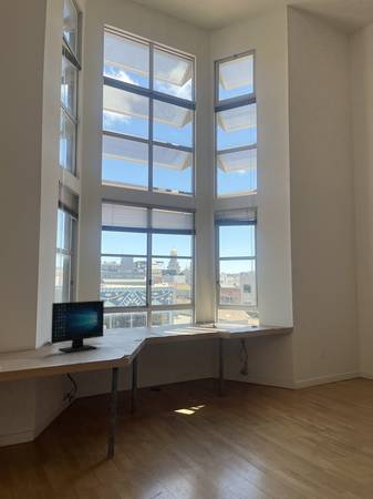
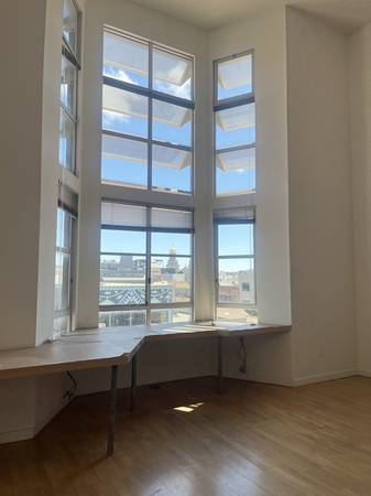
- computer monitor [50,299,105,354]
